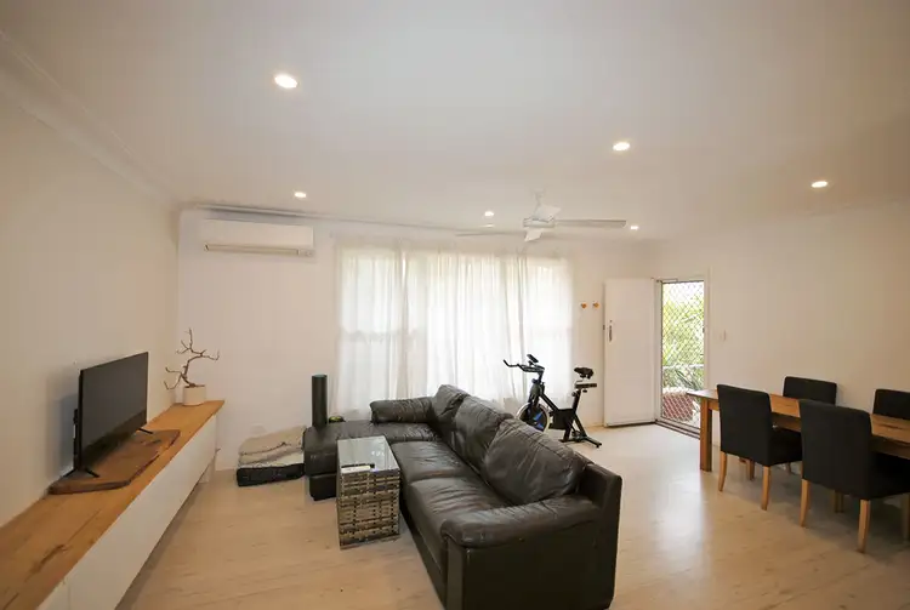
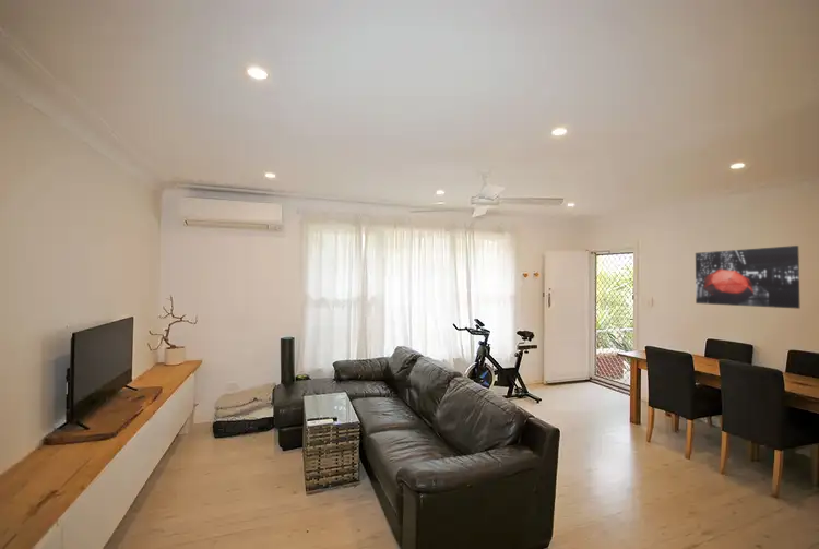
+ wall art [695,244,800,310]
